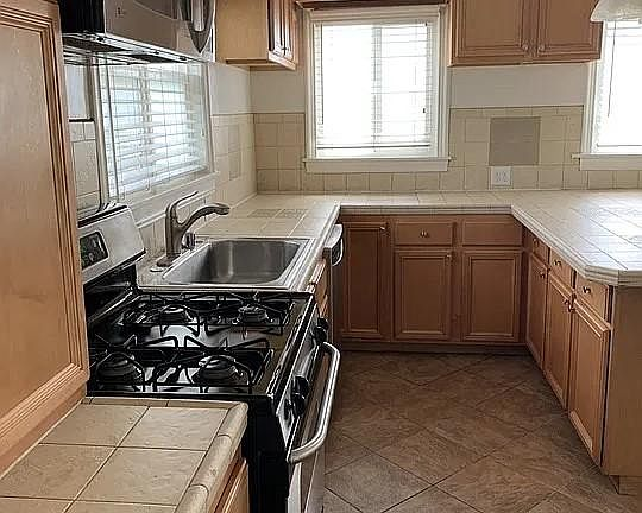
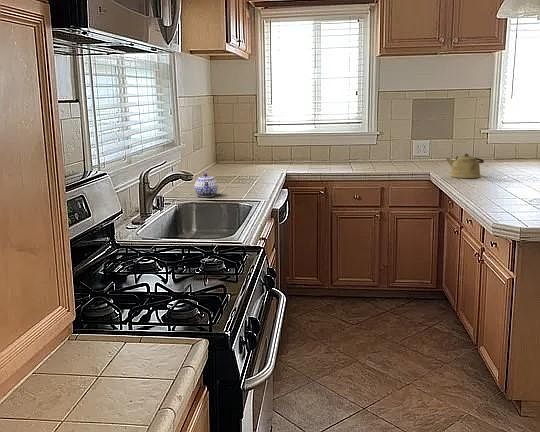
+ teapot [194,172,219,198]
+ kettle [445,152,485,179]
